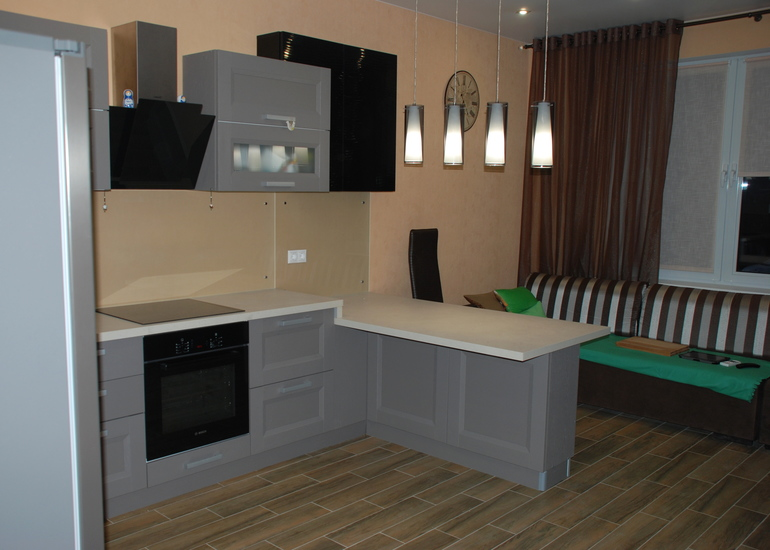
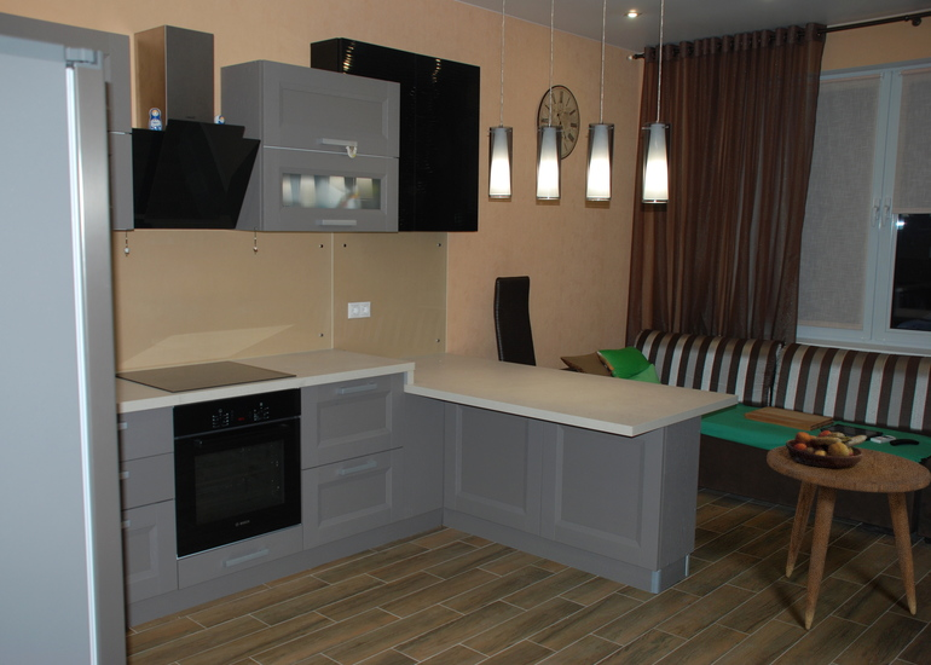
+ side table [765,445,931,630]
+ fruit bowl [785,429,868,468]
